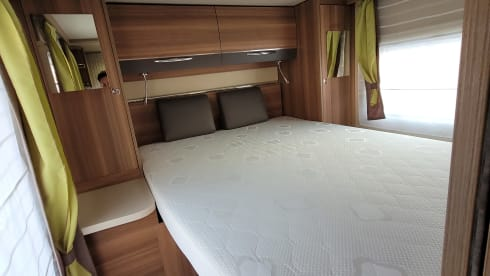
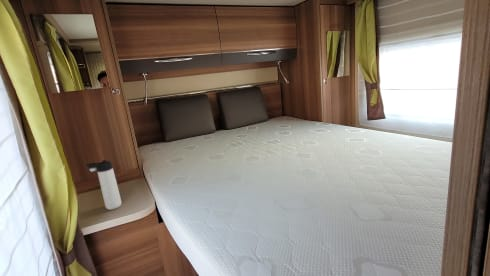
+ thermos bottle [85,159,122,211]
